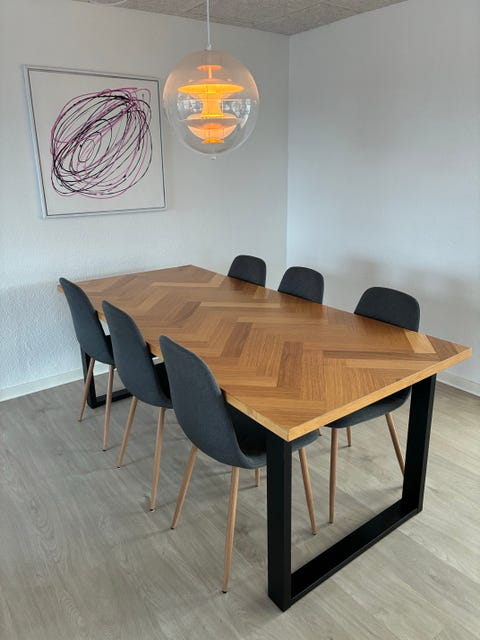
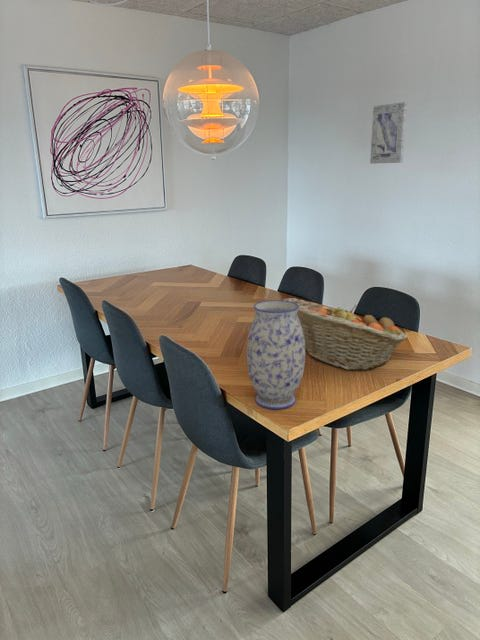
+ wall art [369,101,408,165]
+ vase [246,299,306,410]
+ fruit basket [282,297,408,371]
